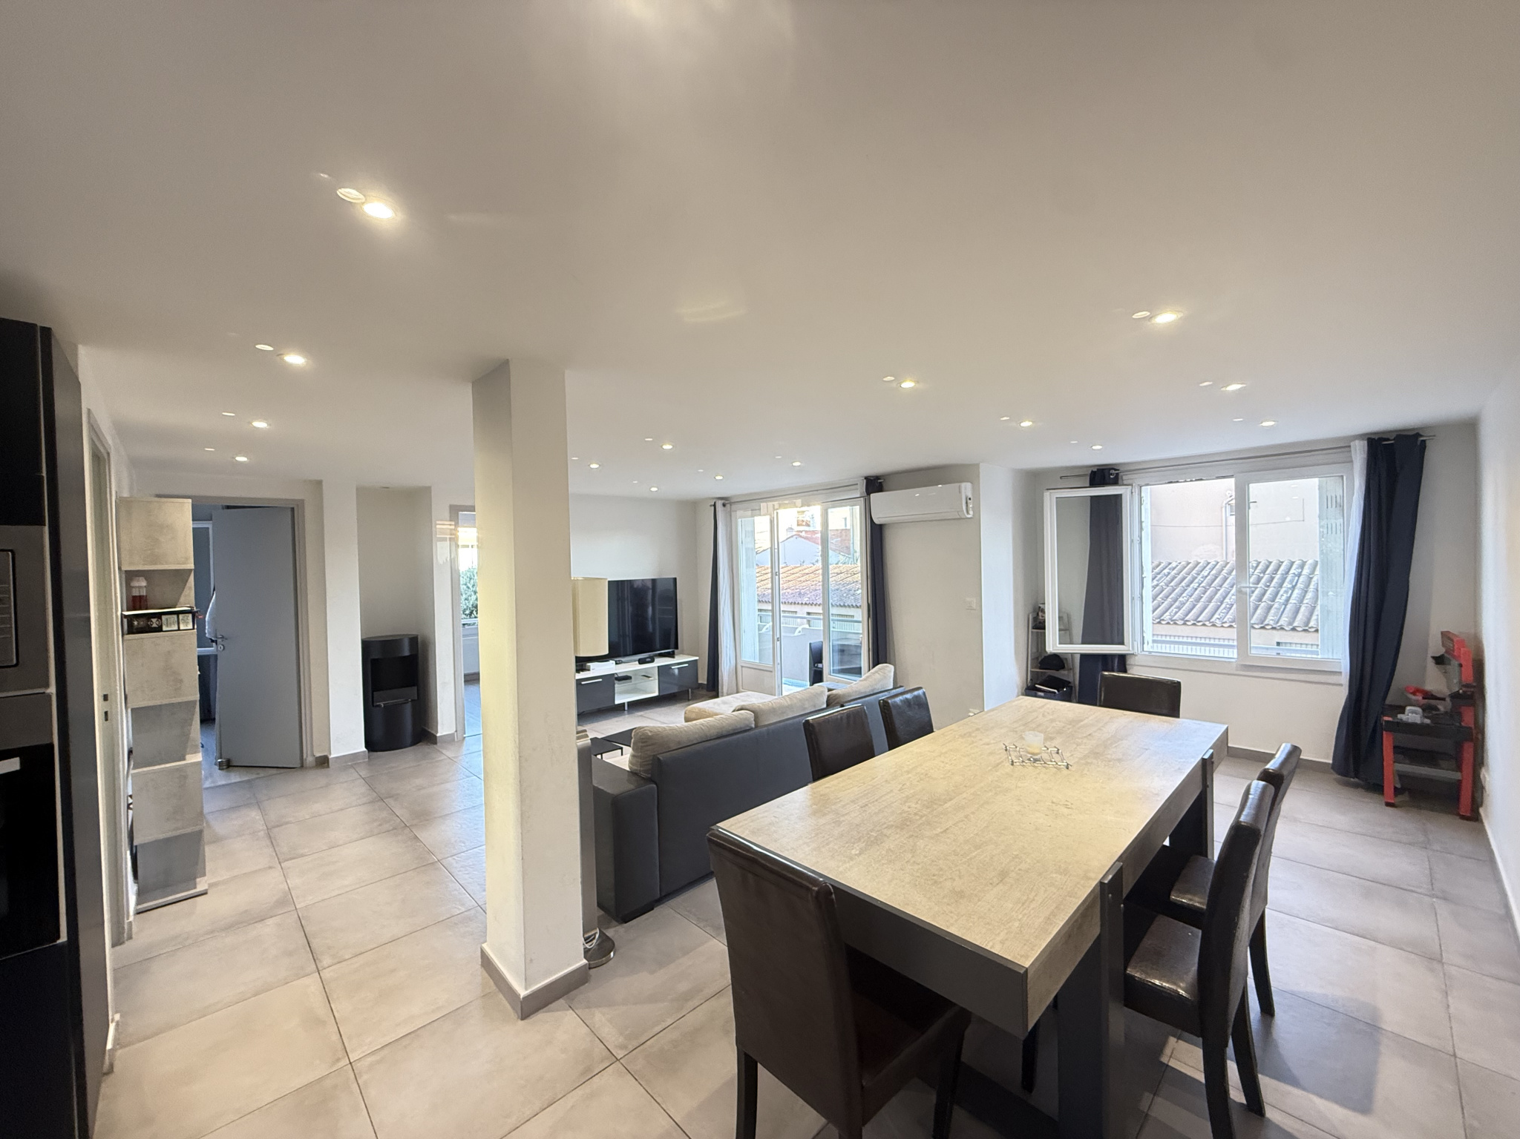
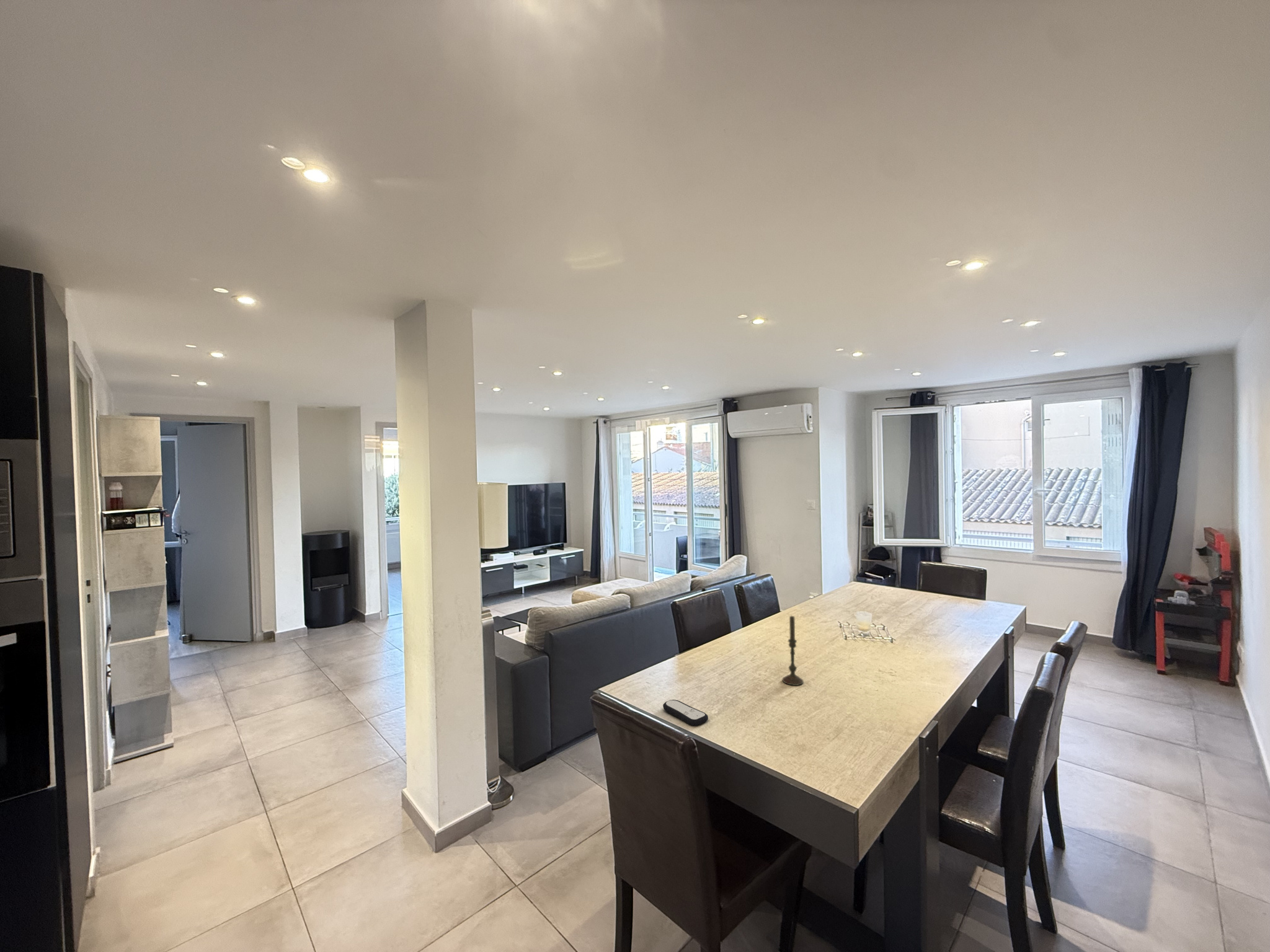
+ remote control [662,699,709,726]
+ candle [782,614,804,686]
